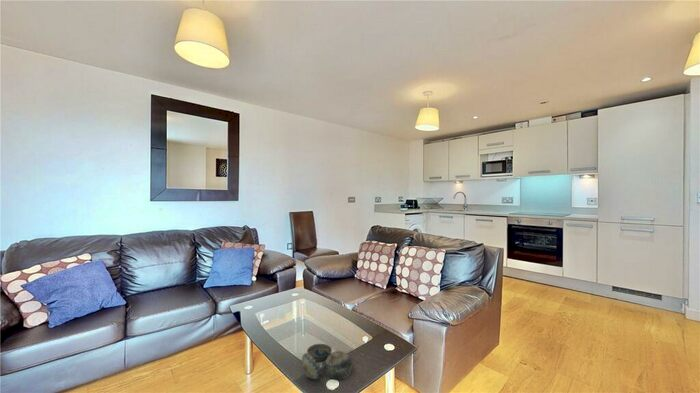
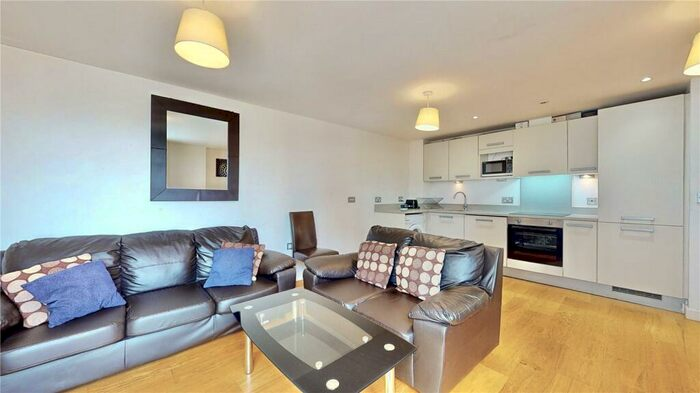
- decorative bowl [301,343,353,380]
